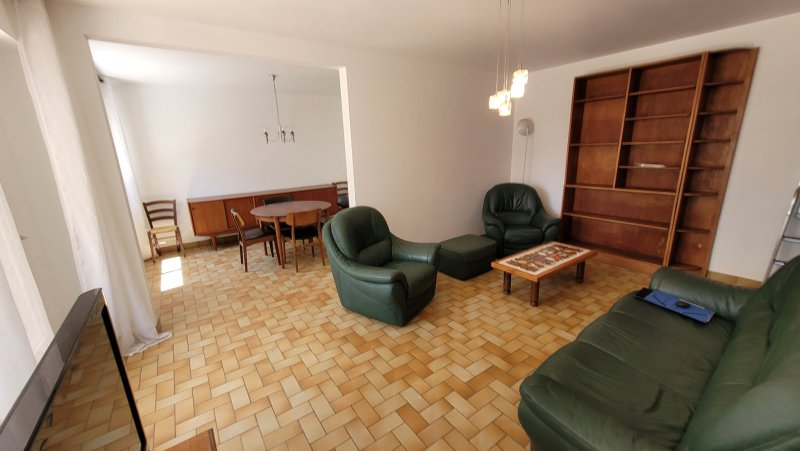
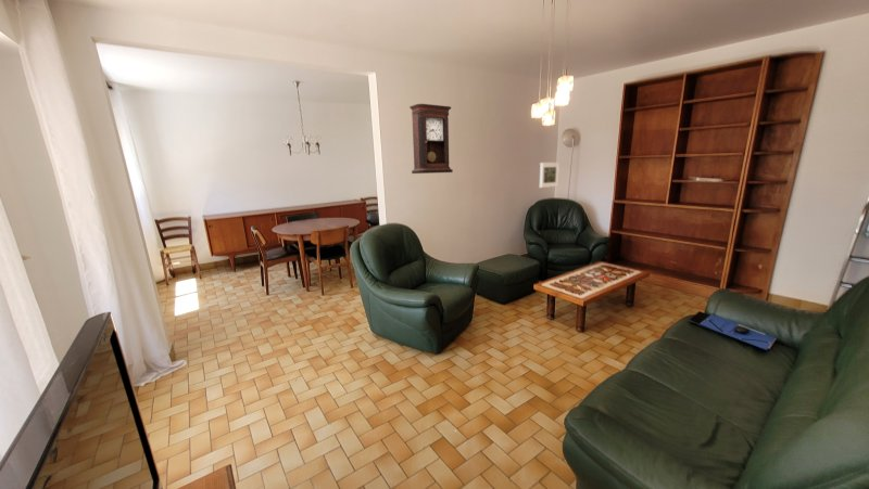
+ pendulum clock [408,103,454,175]
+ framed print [539,162,561,189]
